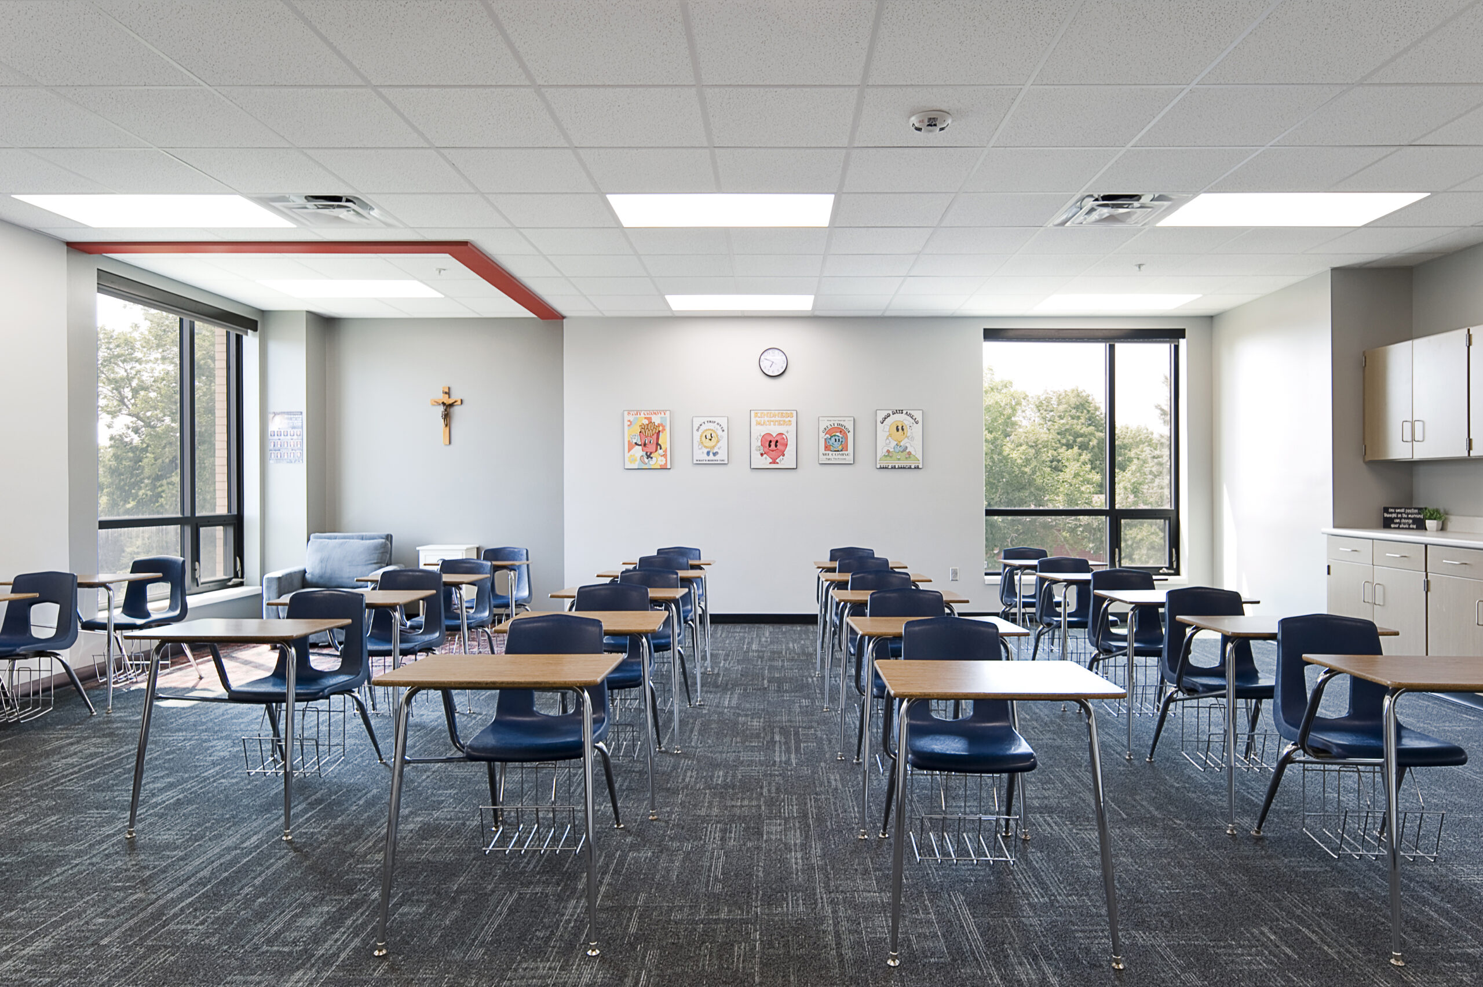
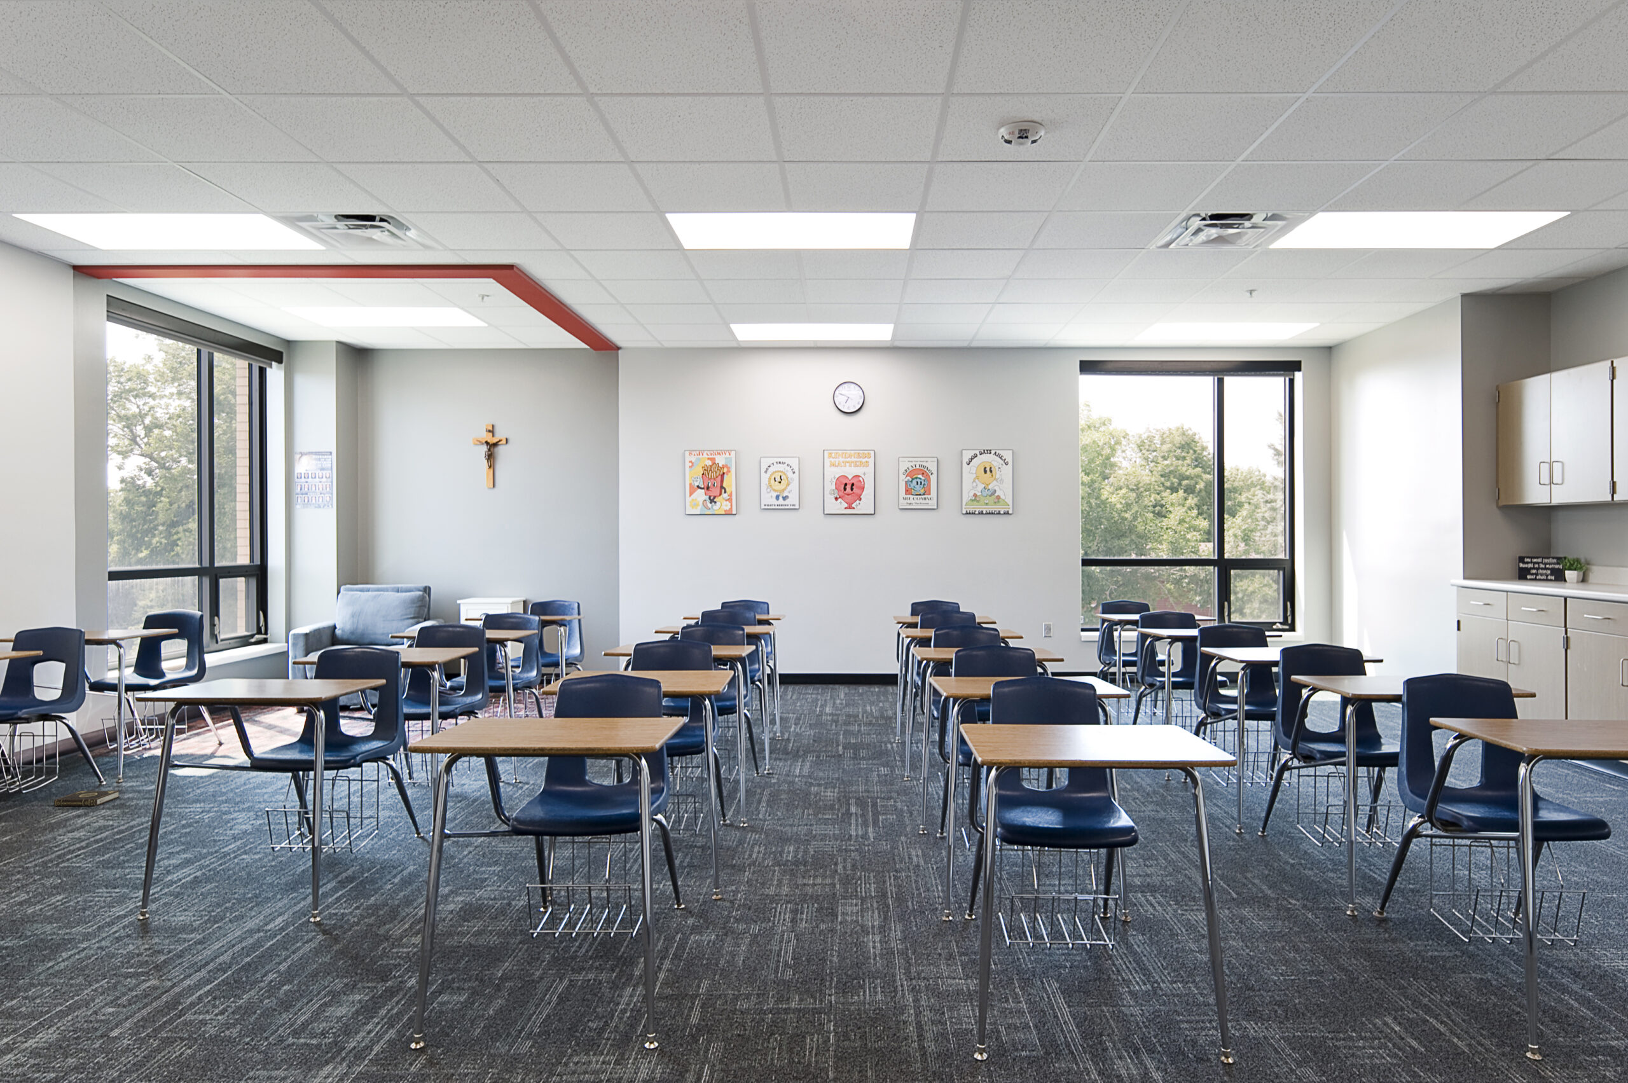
+ book [53,789,120,807]
